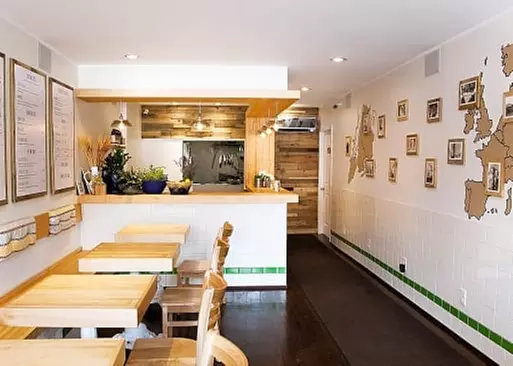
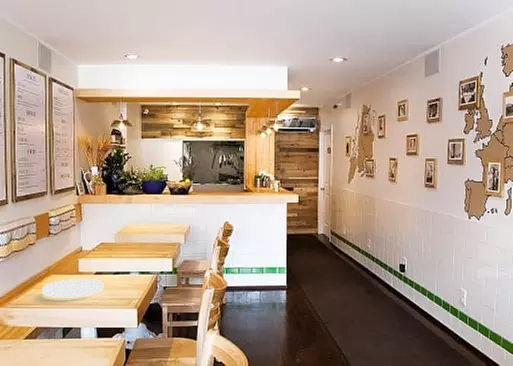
+ plate [41,278,104,299]
